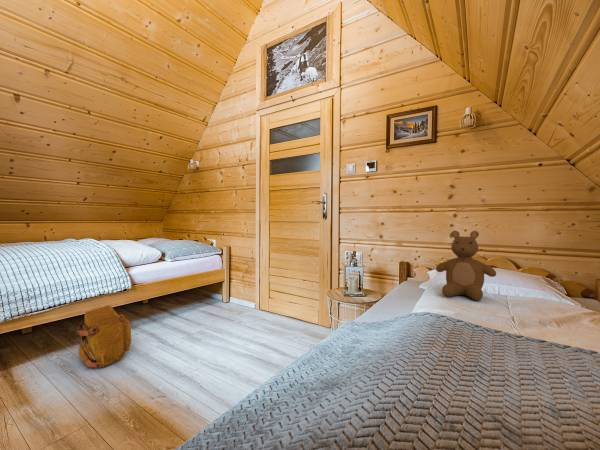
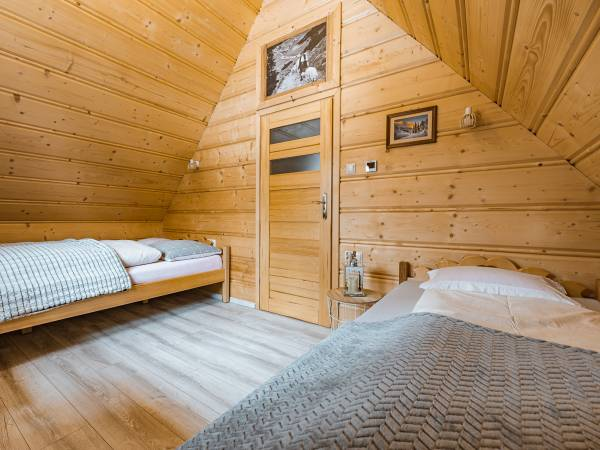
- backpack [76,304,133,368]
- teddy bear [435,230,497,301]
